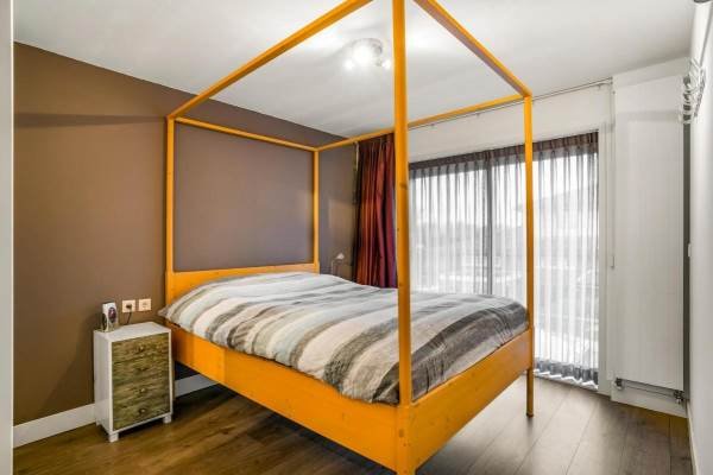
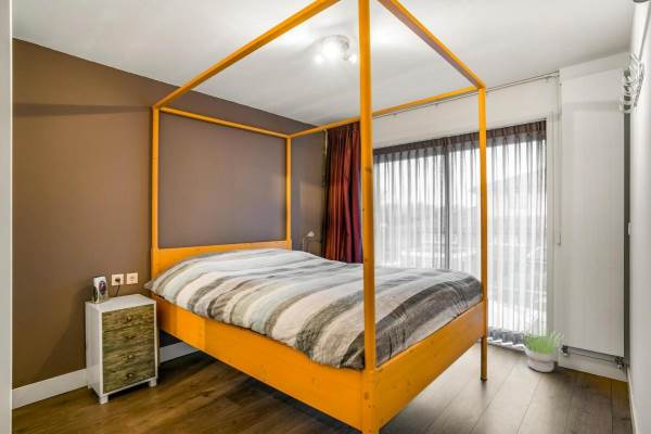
+ potted plant [514,323,566,373]
